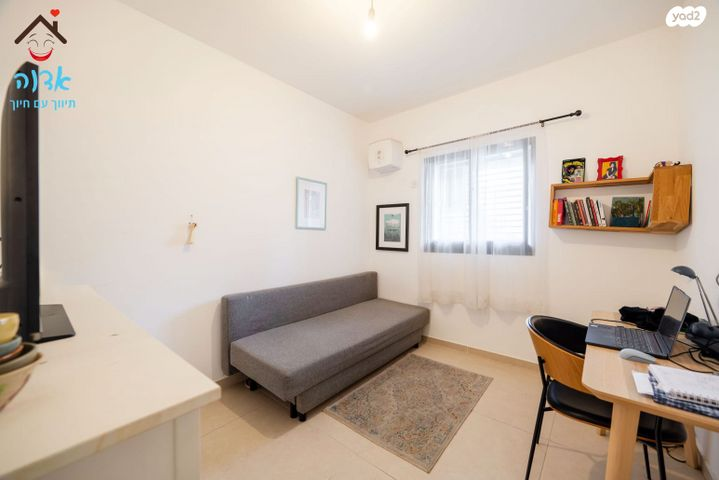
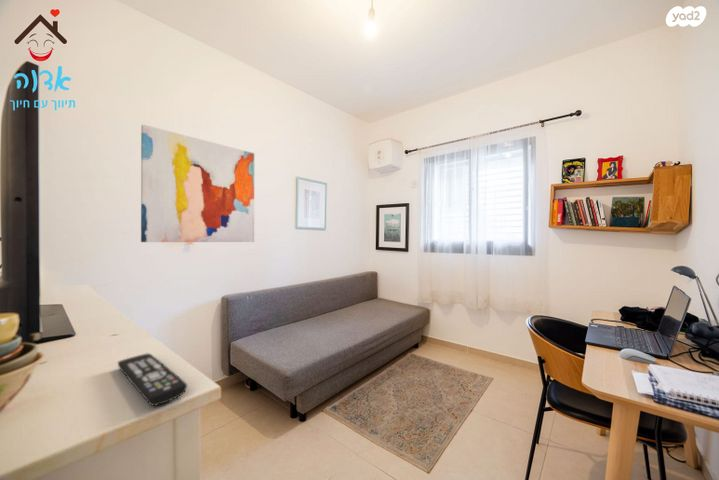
+ wall art [140,124,255,243]
+ remote control [117,352,188,407]
